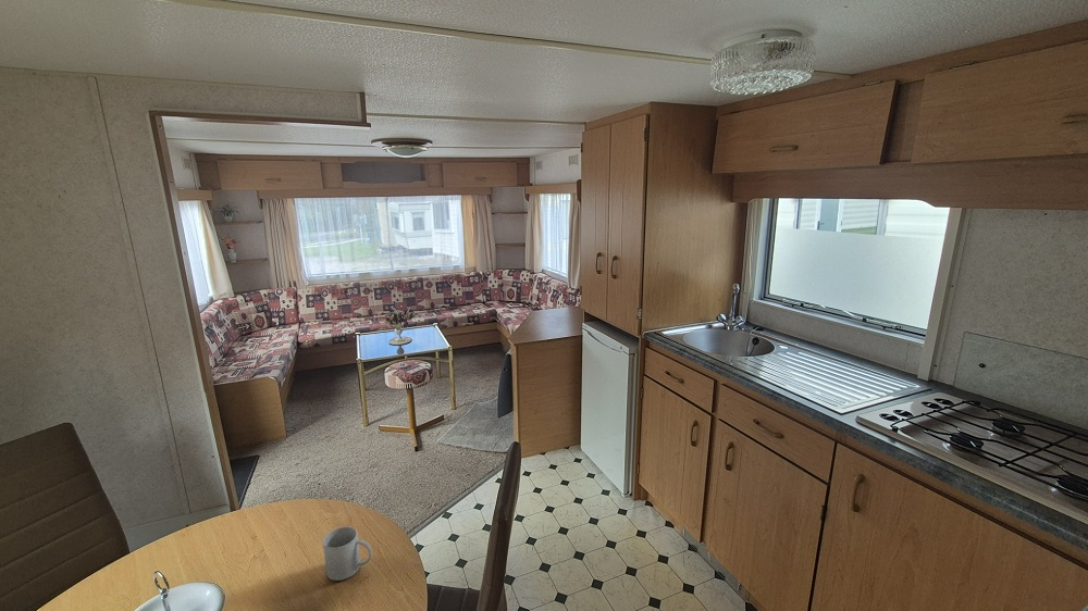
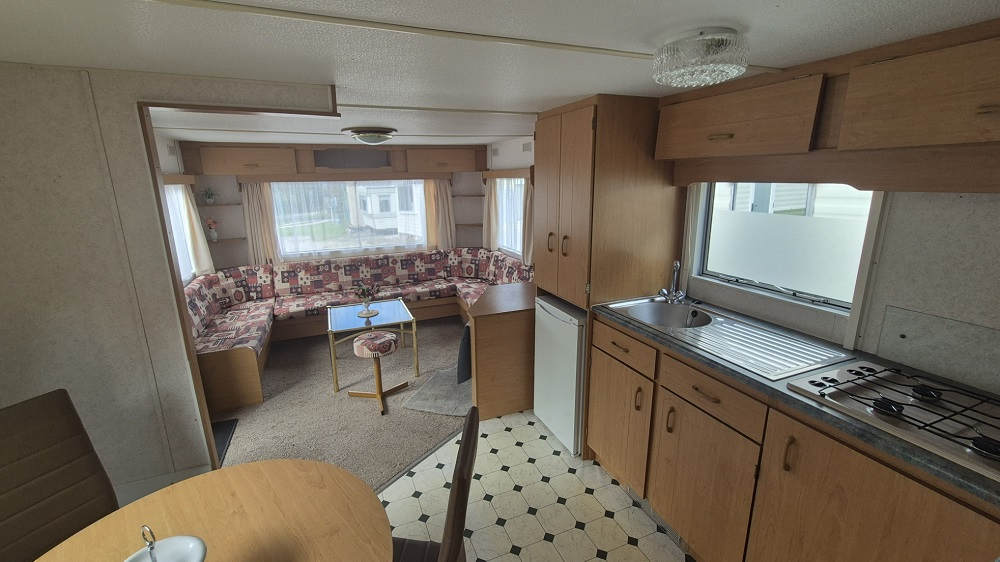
- mug [322,526,373,582]
